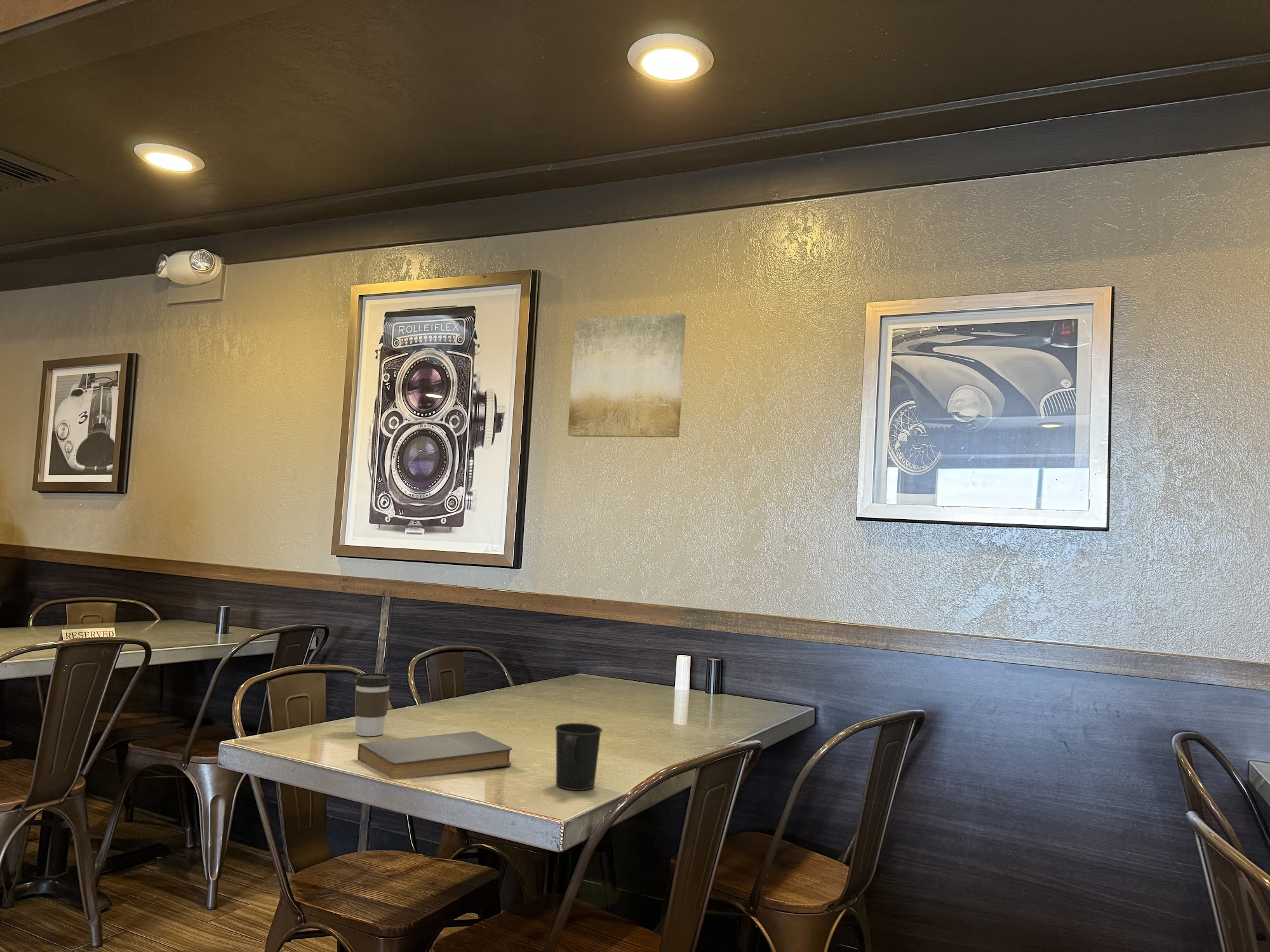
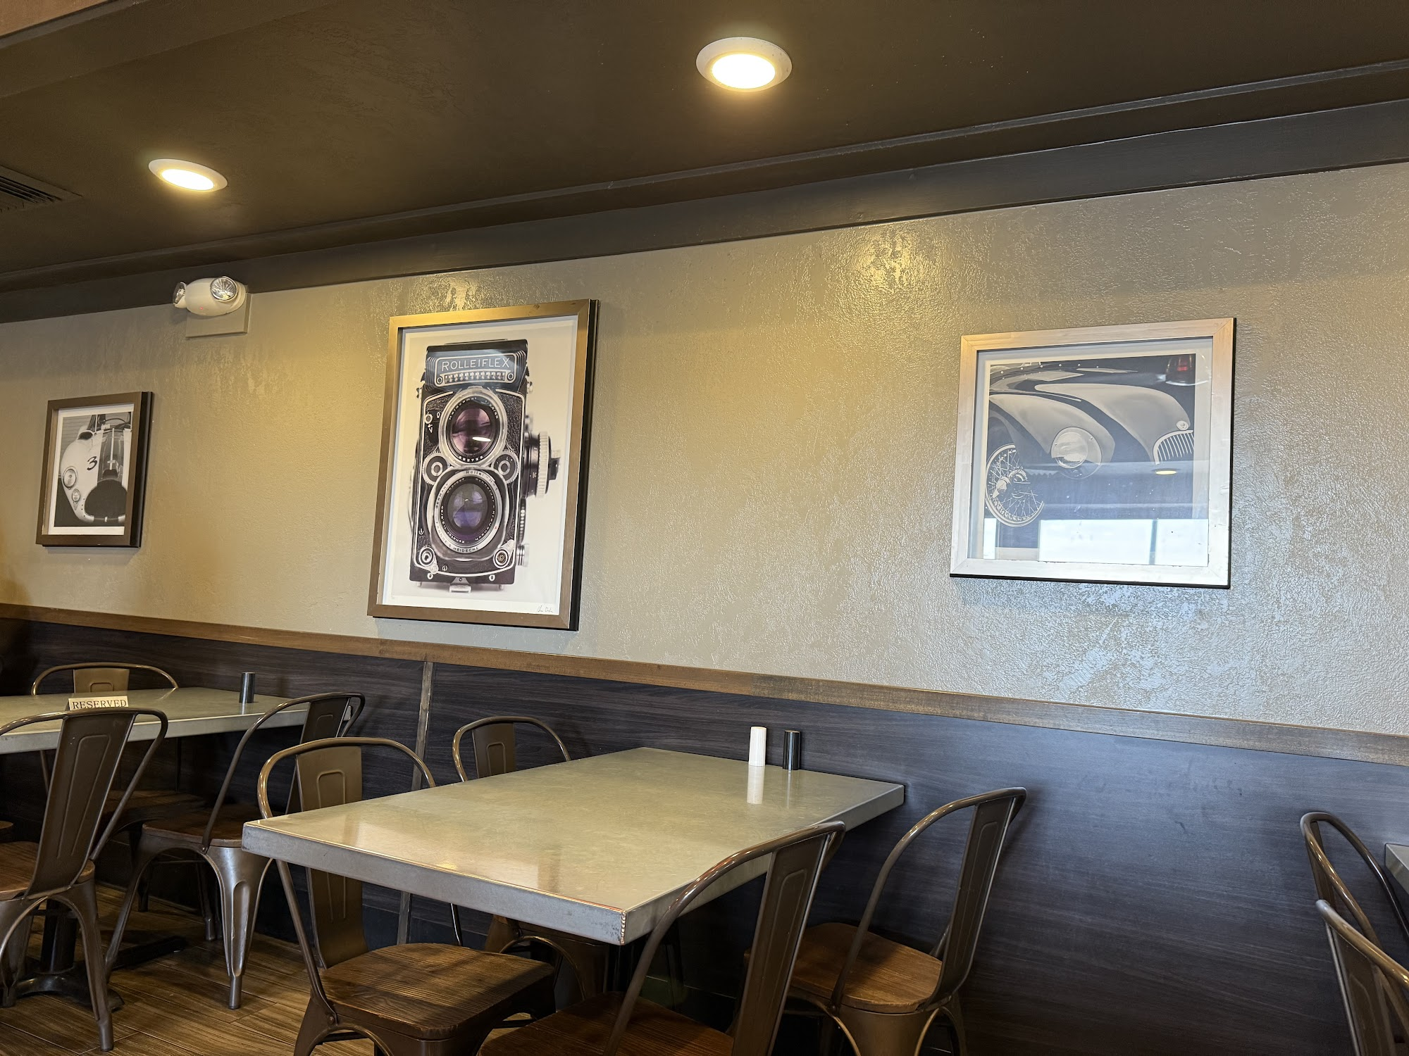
- coffee cup [354,673,392,737]
- wall art [567,312,686,438]
- book [357,731,513,779]
- mug [554,722,603,791]
